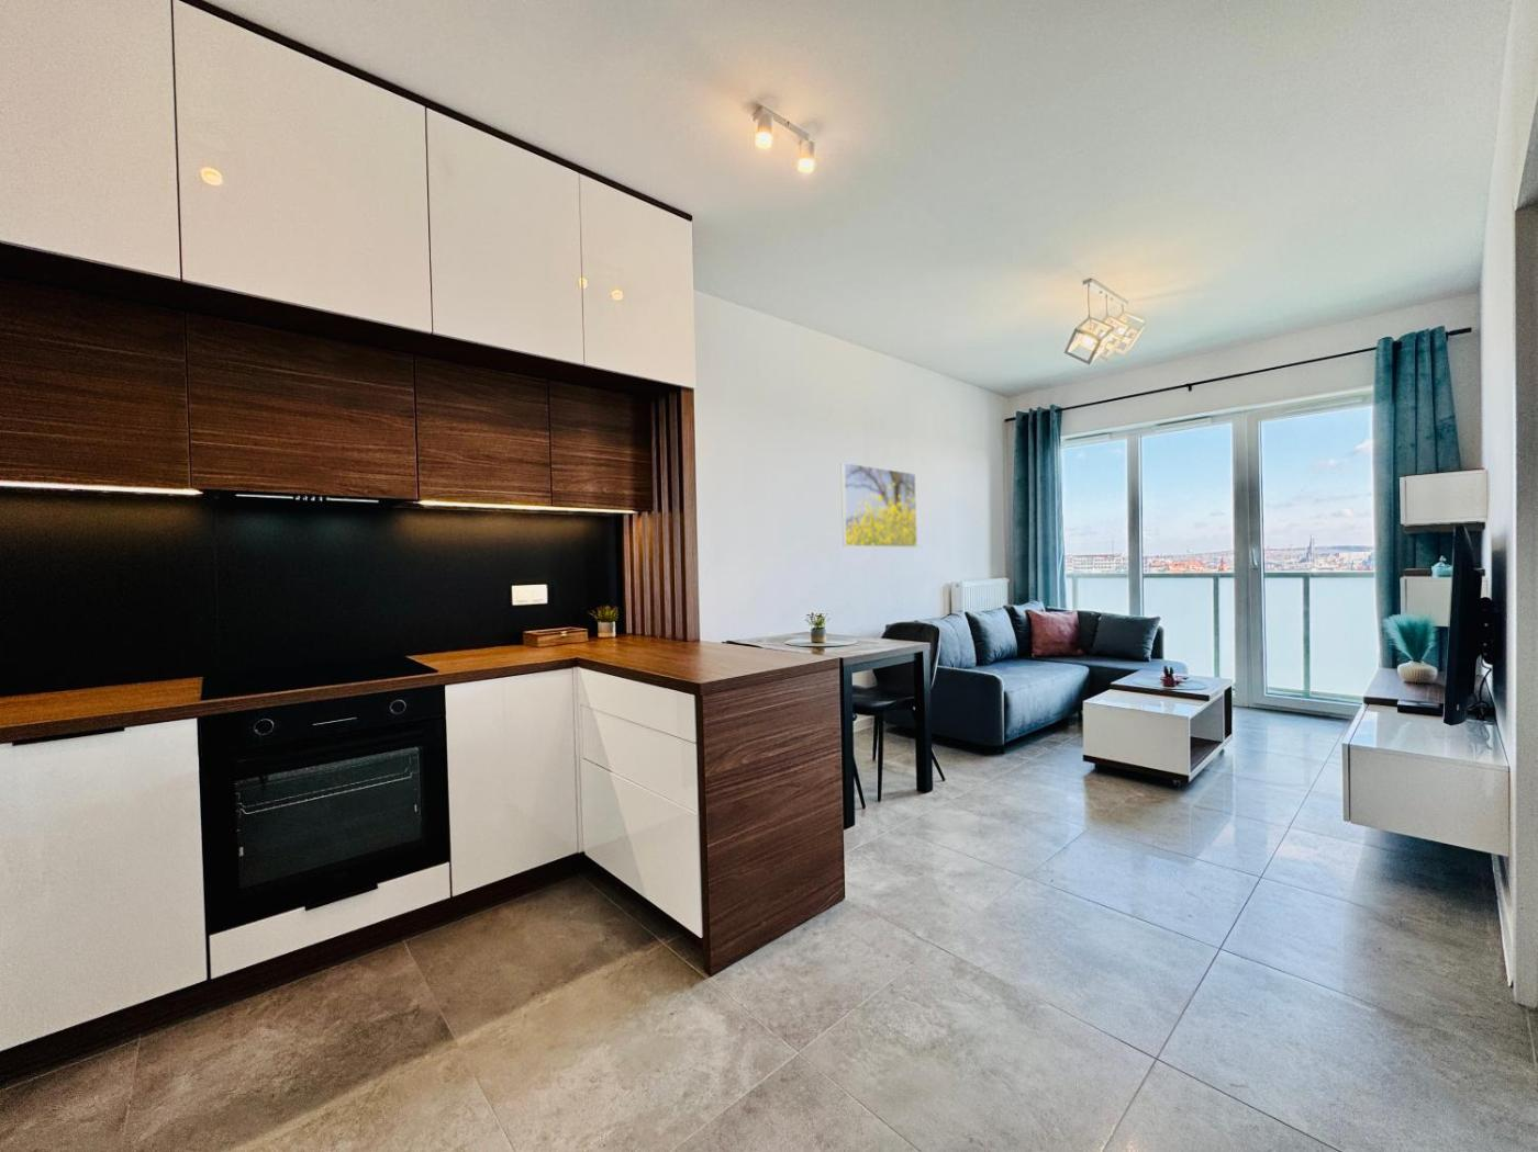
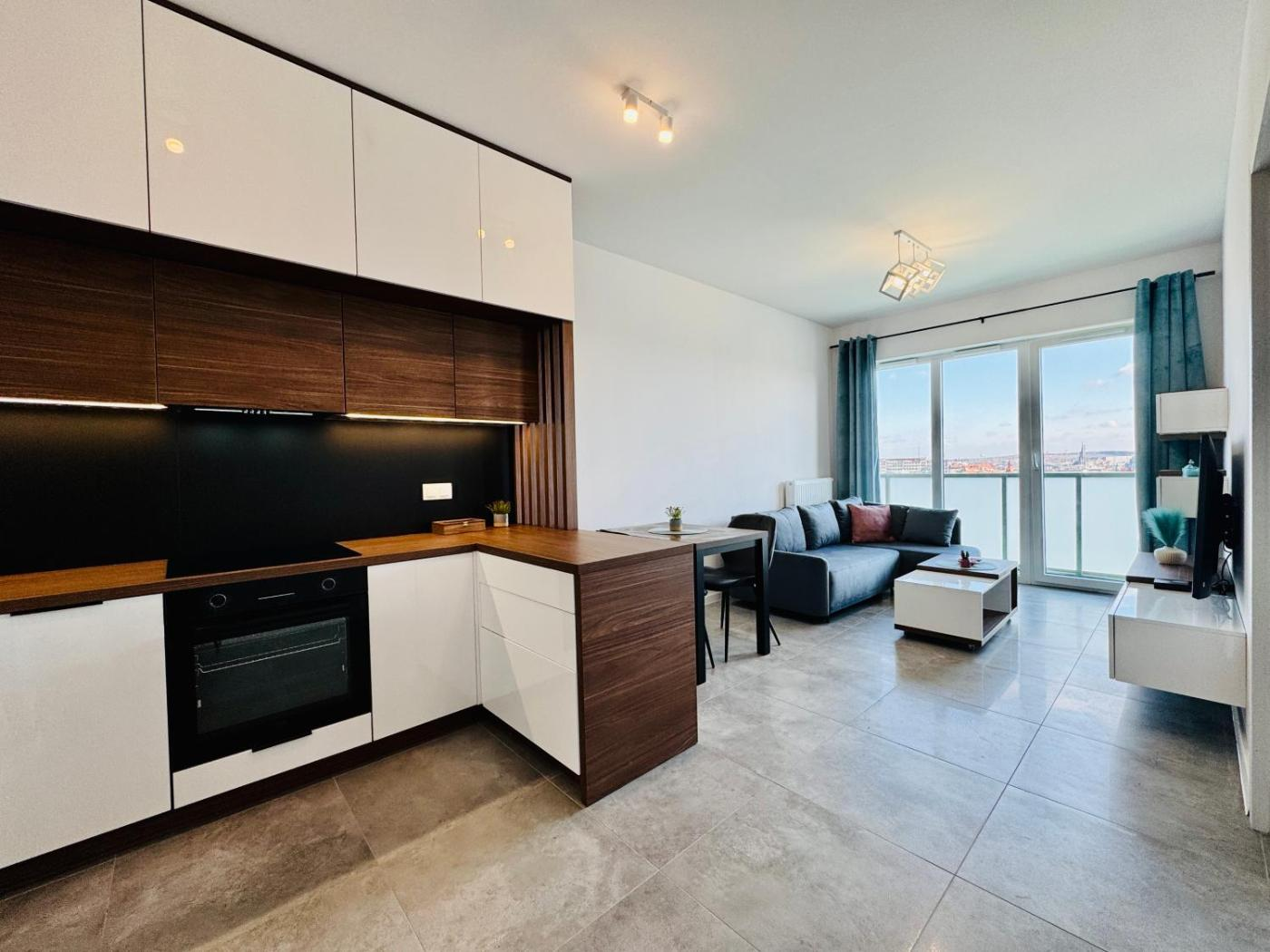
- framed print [840,462,918,548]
